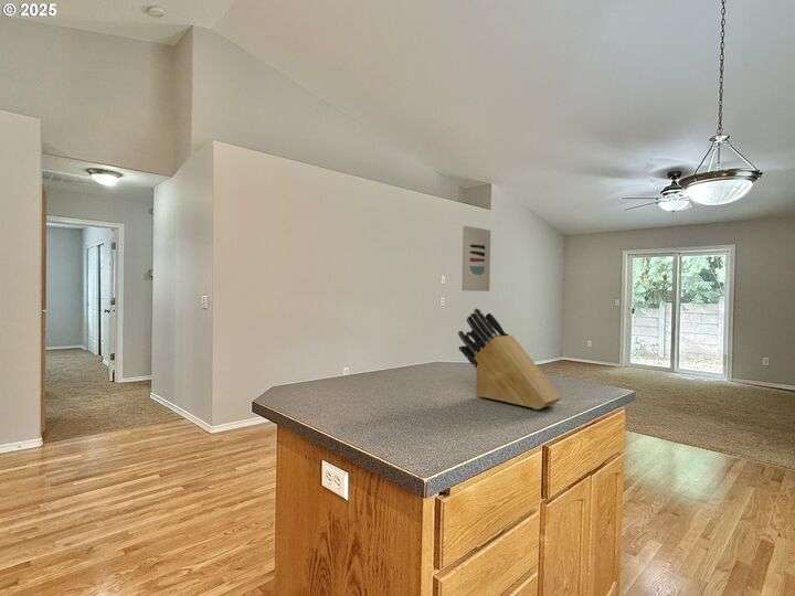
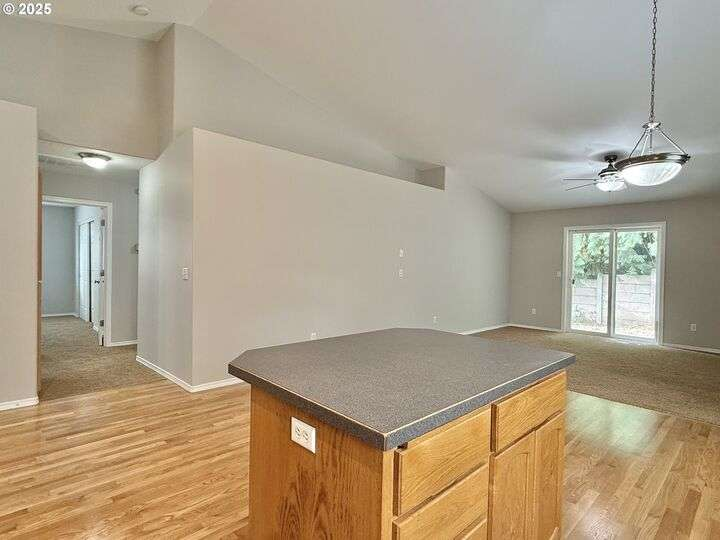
- wall art [460,225,491,292]
- knife block [457,308,562,411]
